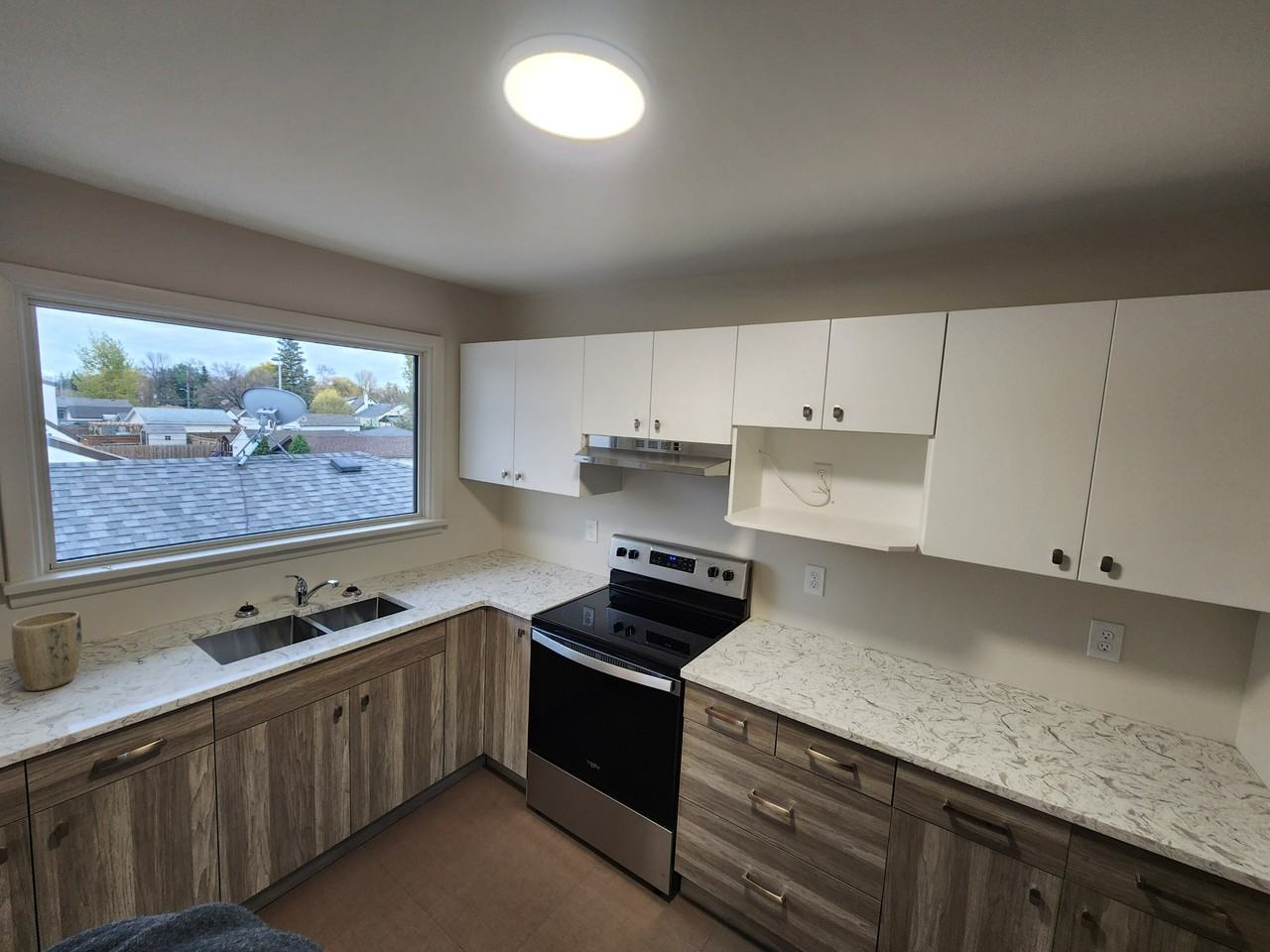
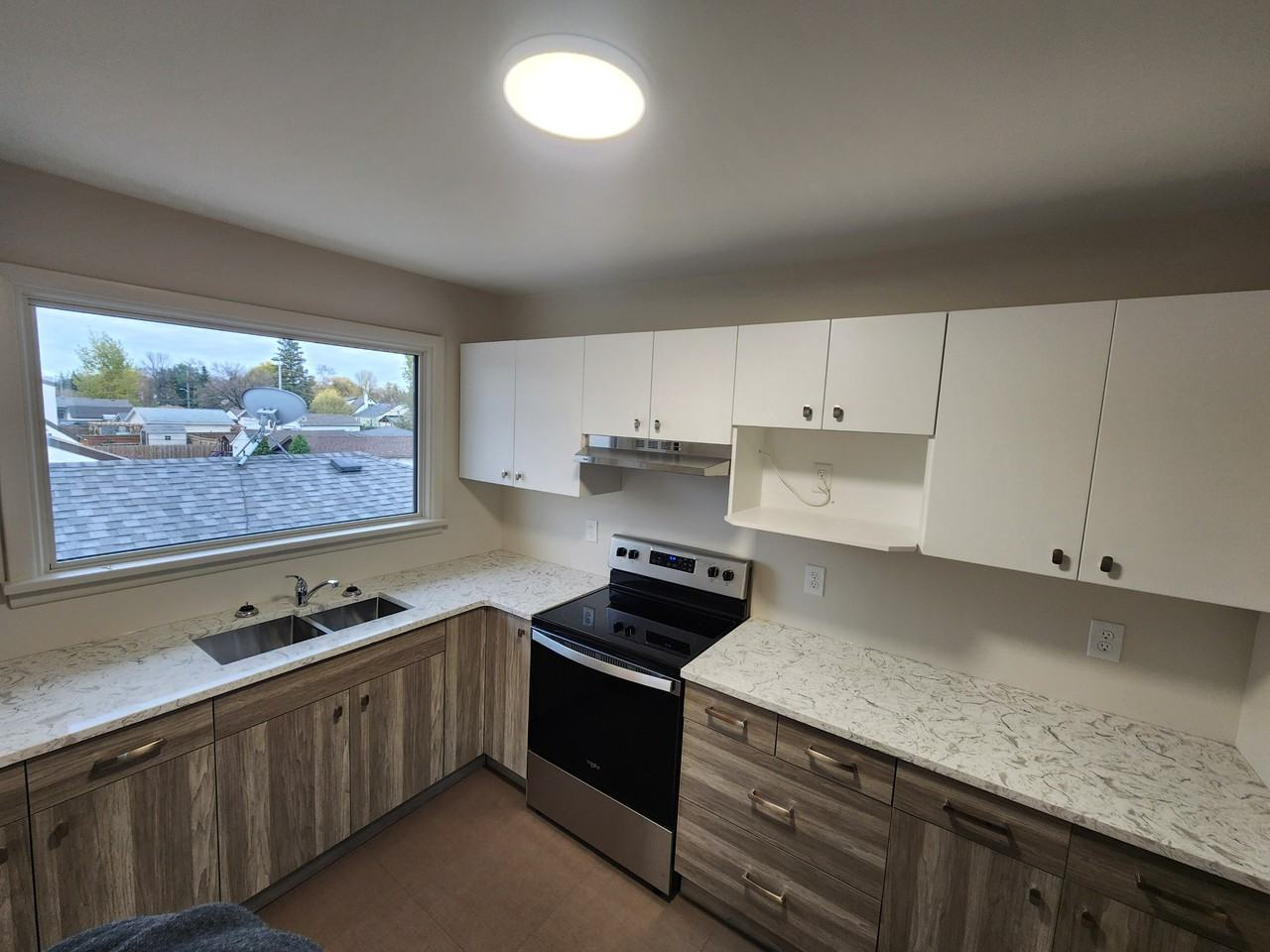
- plant pot [11,610,83,692]
